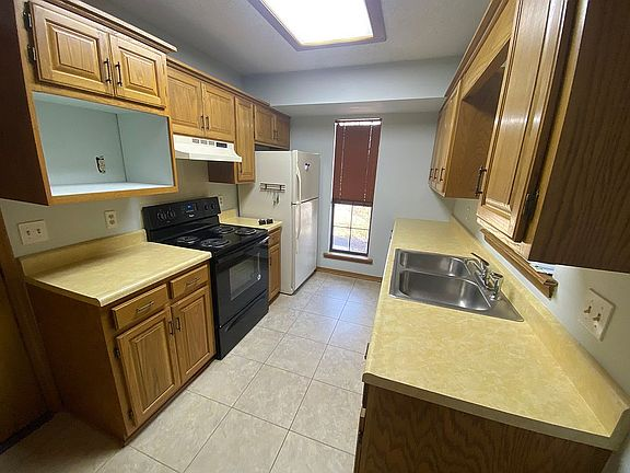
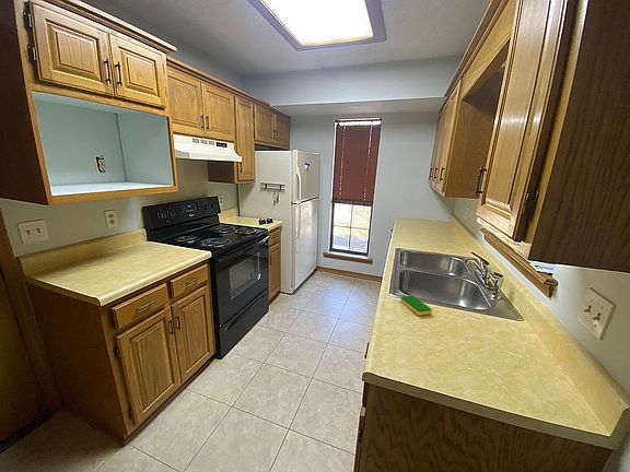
+ dish sponge [399,295,433,317]
